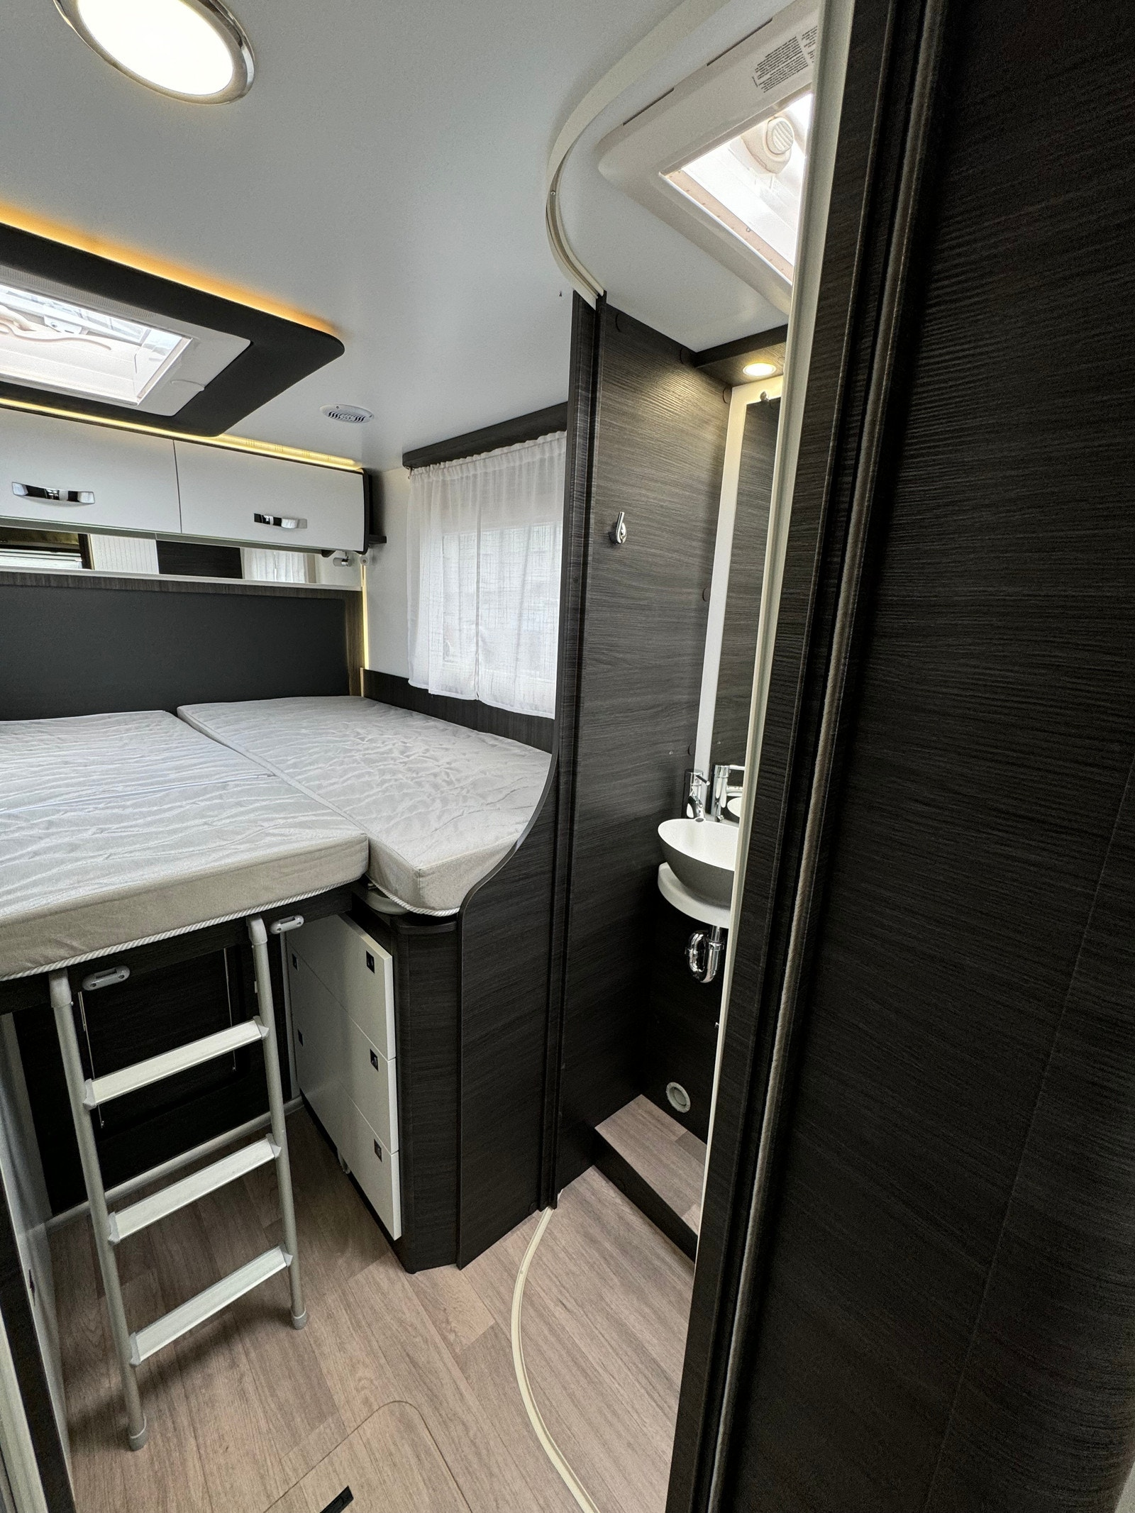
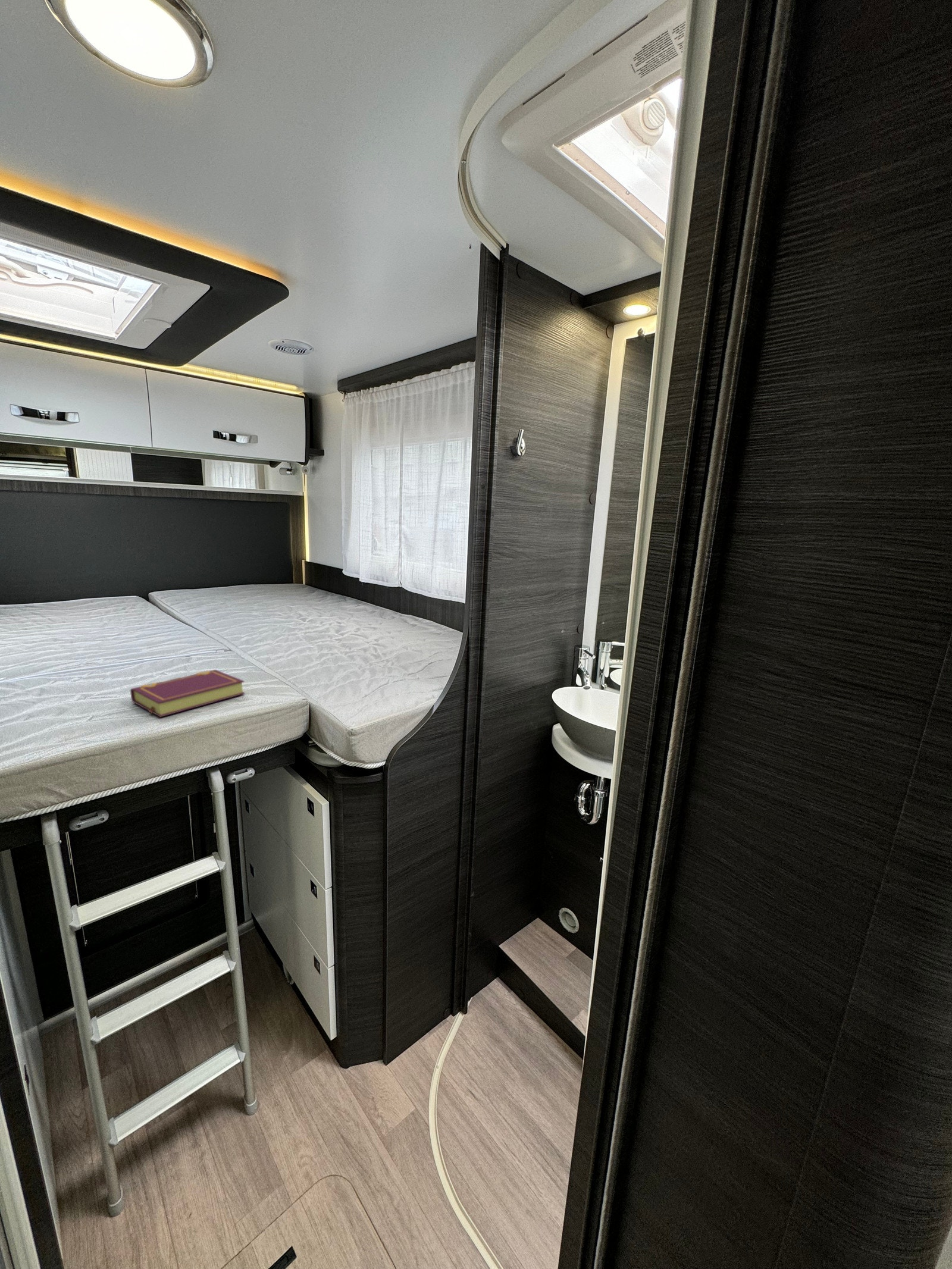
+ book [130,669,246,718]
